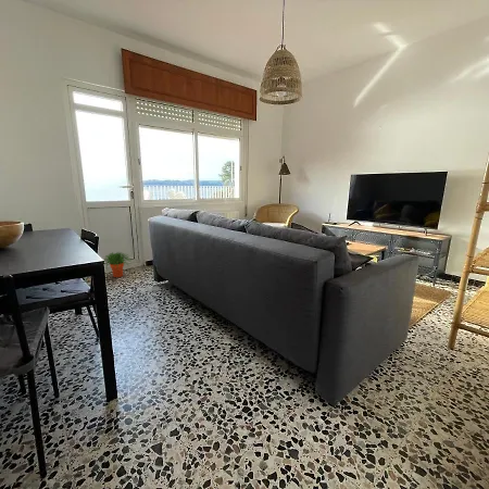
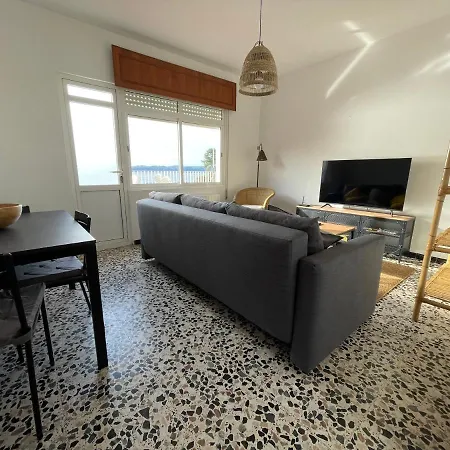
- potted plant [103,251,133,278]
